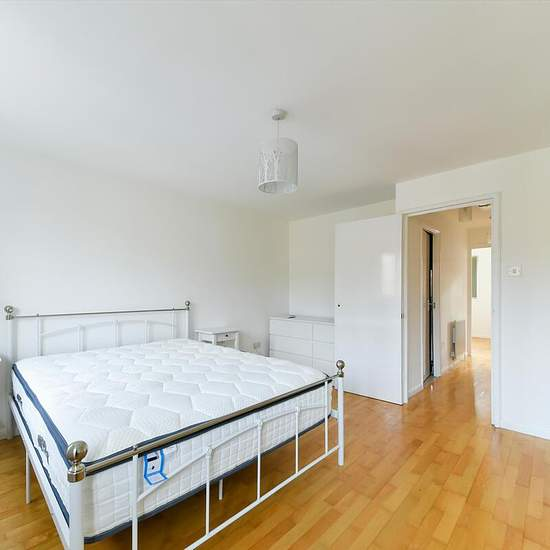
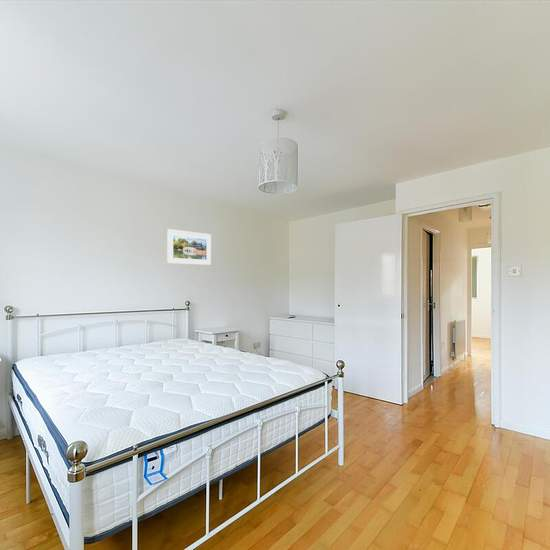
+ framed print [166,228,212,266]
